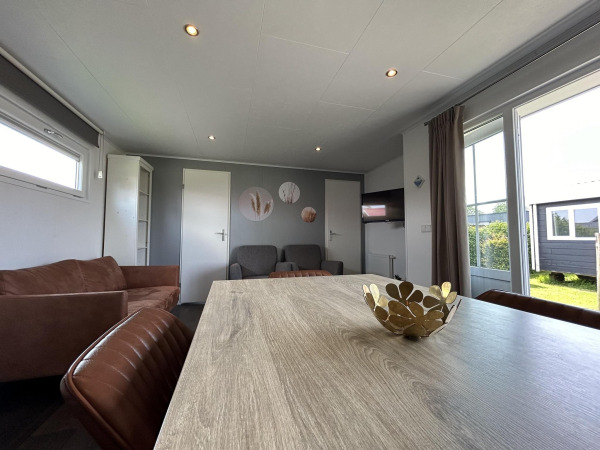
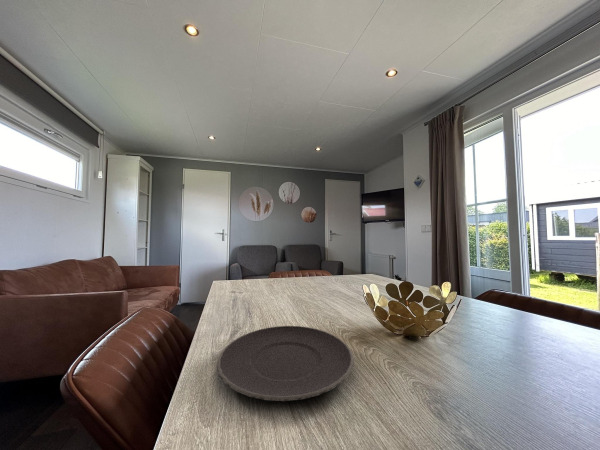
+ plate [216,325,355,402]
